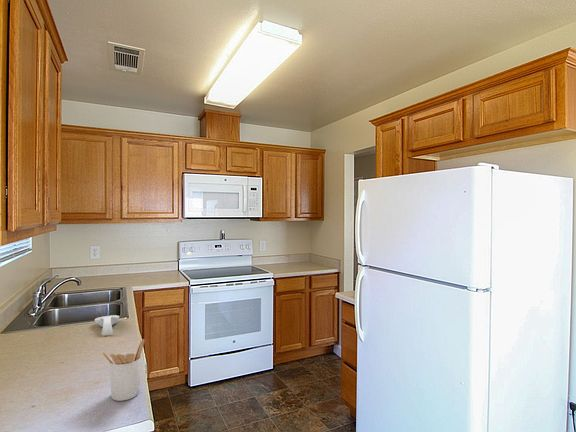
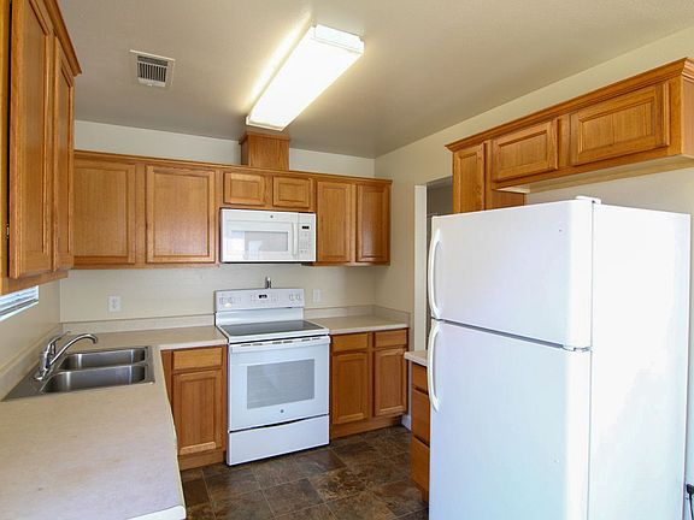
- utensil holder [101,338,145,402]
- spoon rest [94,314,120,336]
